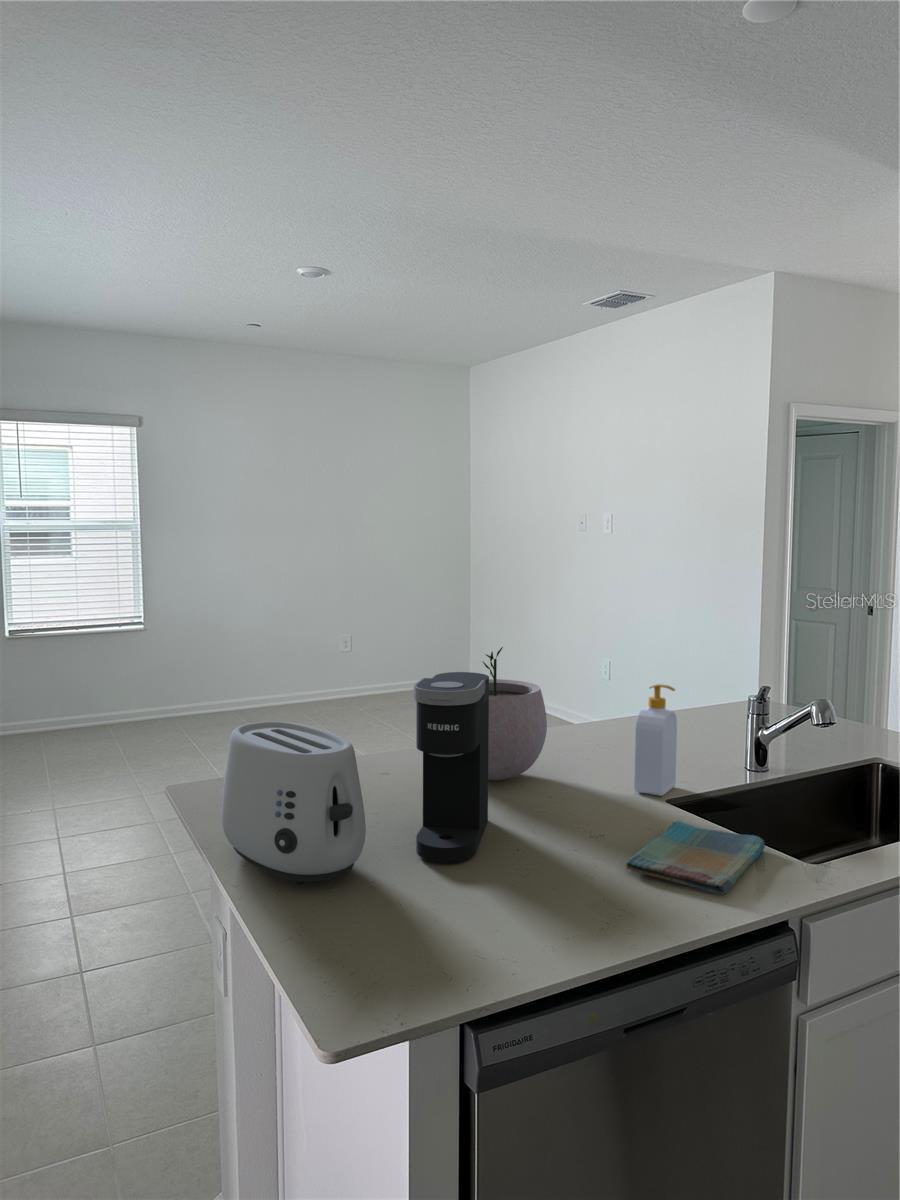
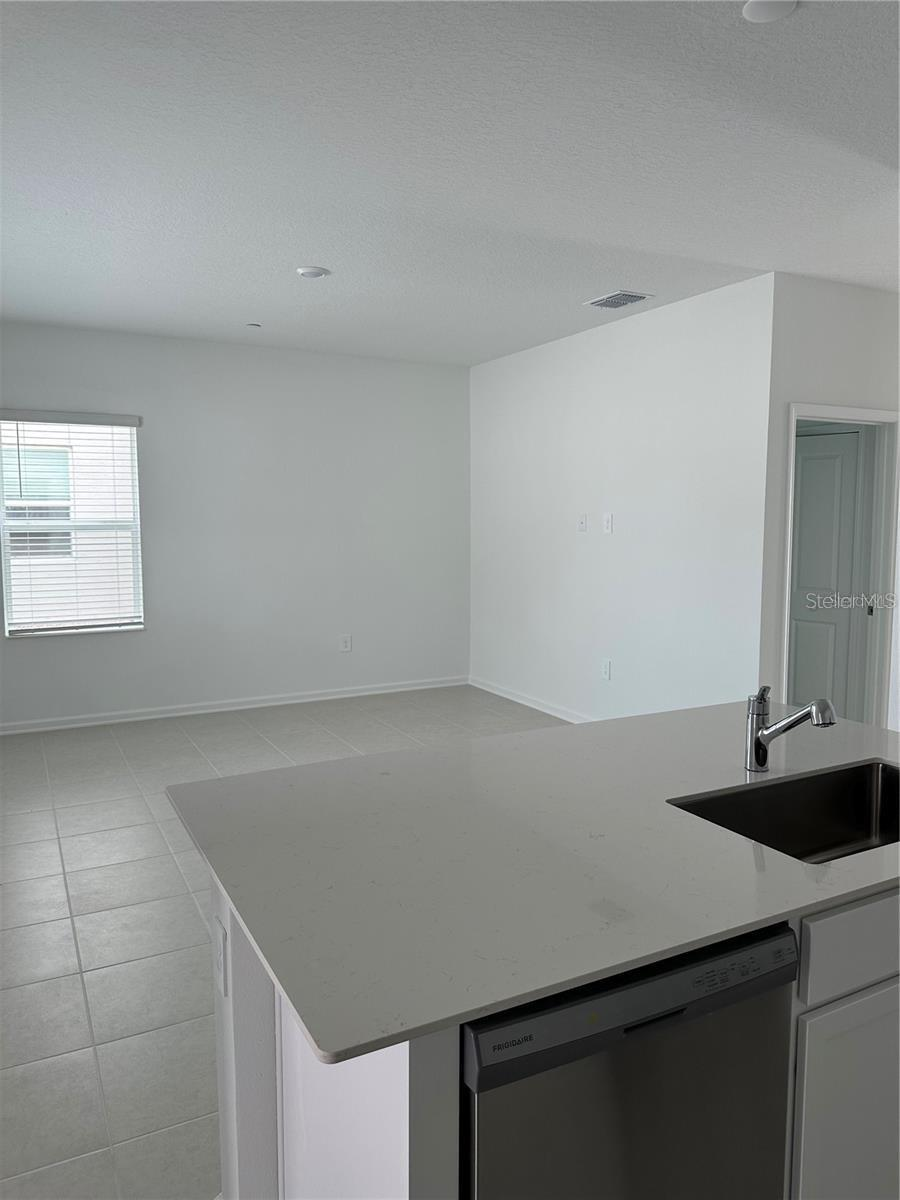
- plant pot [481,646,548,781]
- toaster [220,721,367,886]
- coffee maker [413,671,490,864]
- soap bottle [633,683,678,797]
- dish towel [625,819,766,895]
